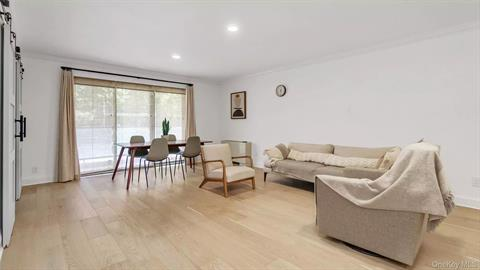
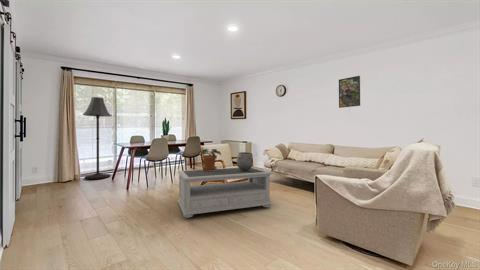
+ potted plant [199,148,222,171]
+ coffee table [177,166,274,219]
+ ceramic pot [236,151,254,171]
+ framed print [338,75,361,109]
+ floor lamp [81,96,112,180]
